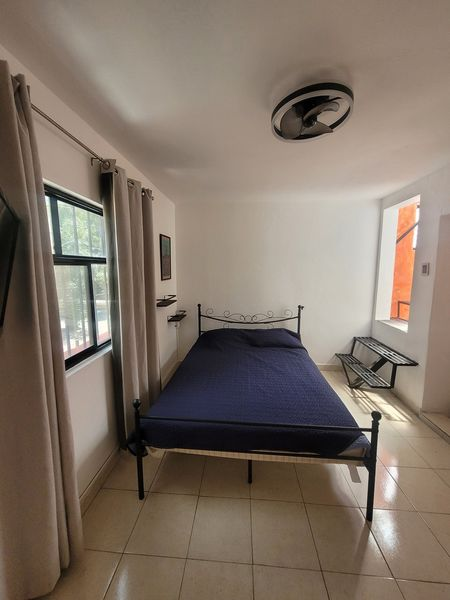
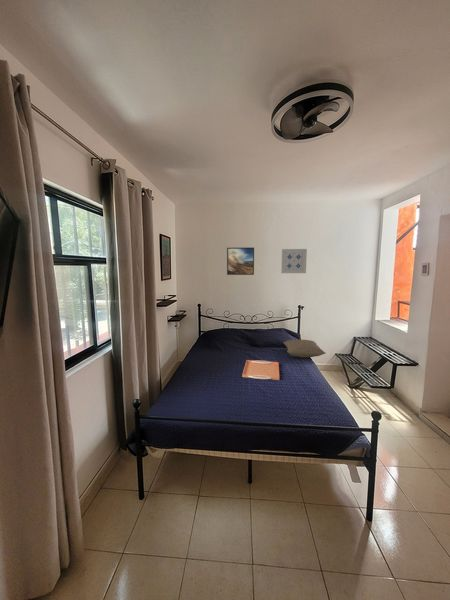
+ serving tray [241,359,280,381]
+ pillow [282,339,327,359]
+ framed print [226,246,255,276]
+ wall art [280,248,308,274]
